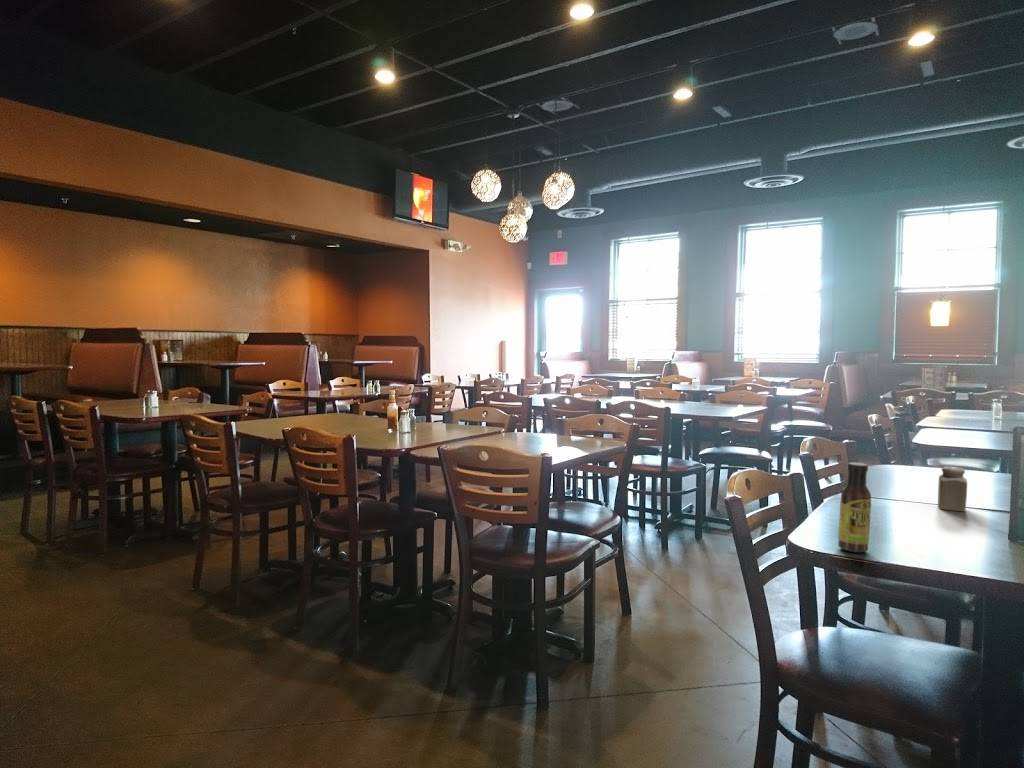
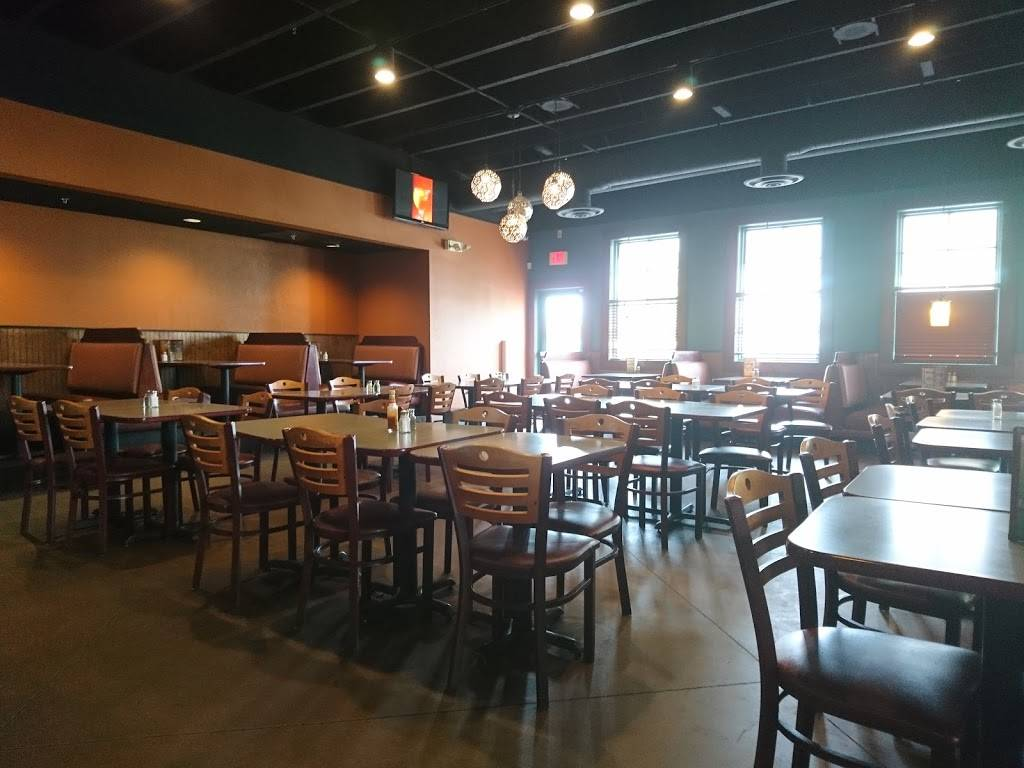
- salt shaker [937,466,968,512]
- sauce bottle [837,461,872,553]
